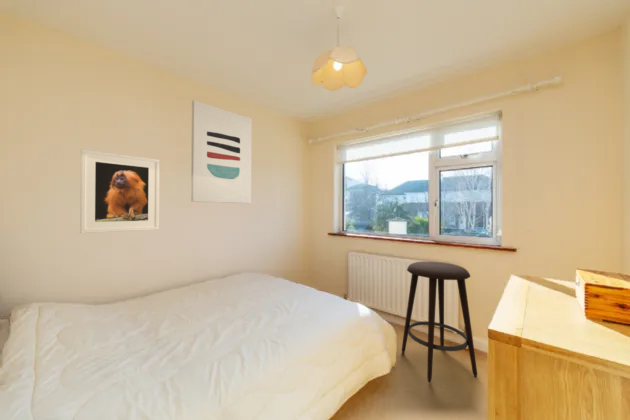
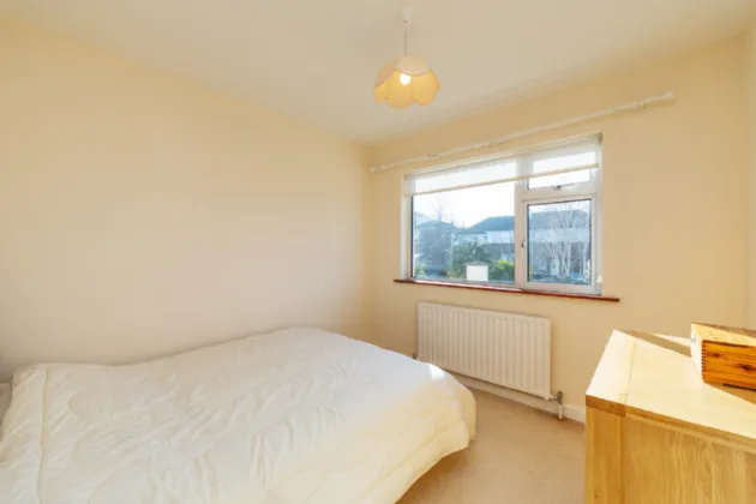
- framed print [79,148,160,234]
- stool [401,261,478,384]
- wall art [190,99,253,204]
